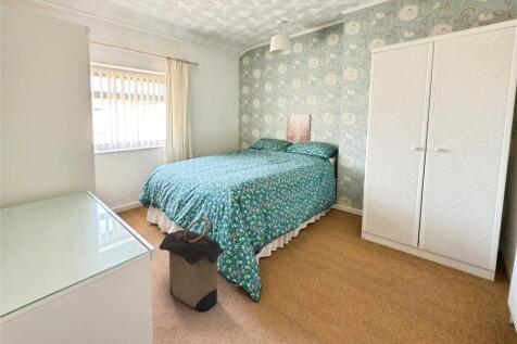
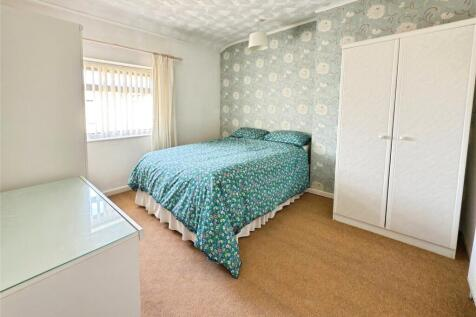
- laundry hamper [159,217,226,311]
- wall art [286,113,313,143]
